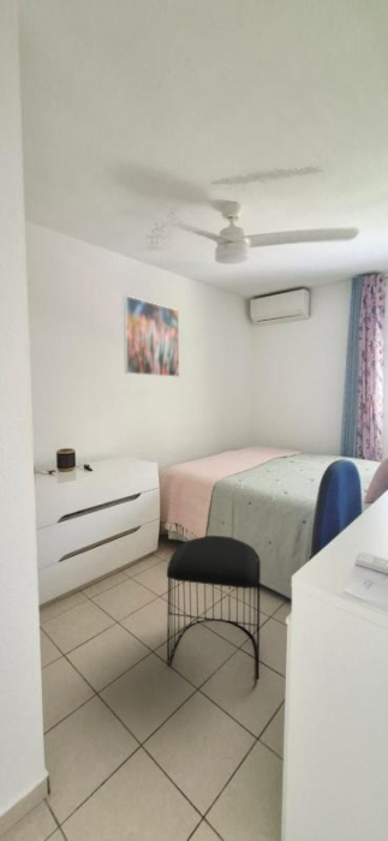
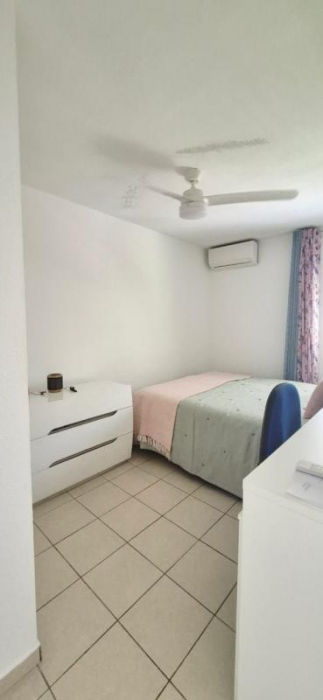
- stool [166,535,262,681]
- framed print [123,294,180,378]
